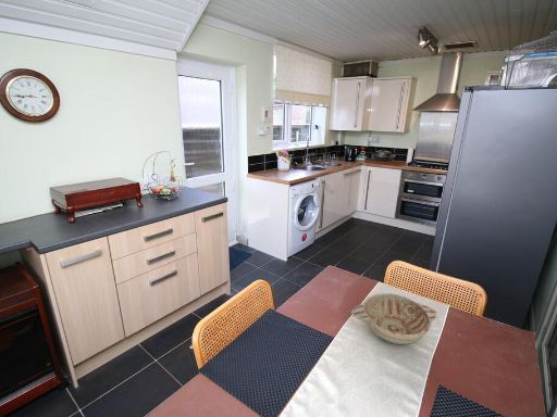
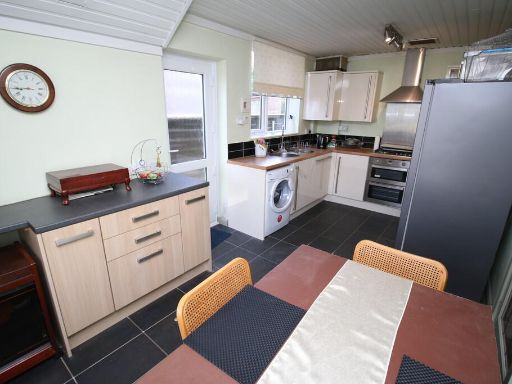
- decorative bowl [350,292,438,345]
